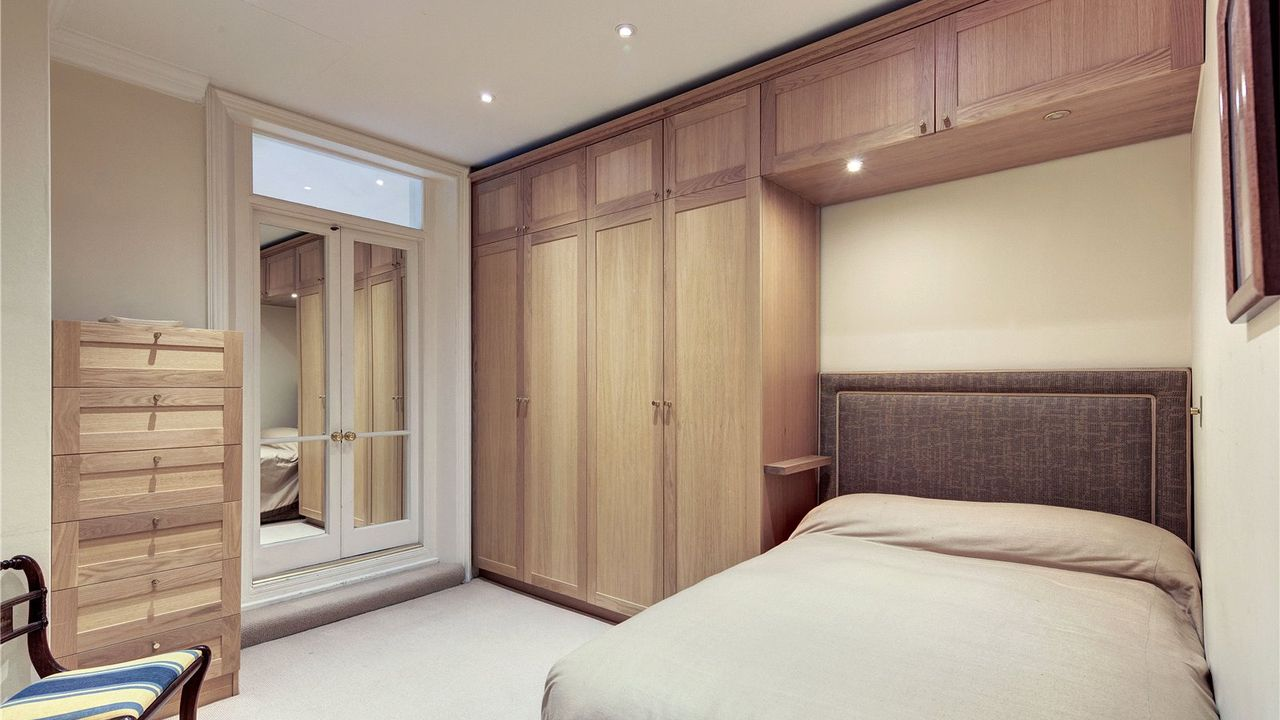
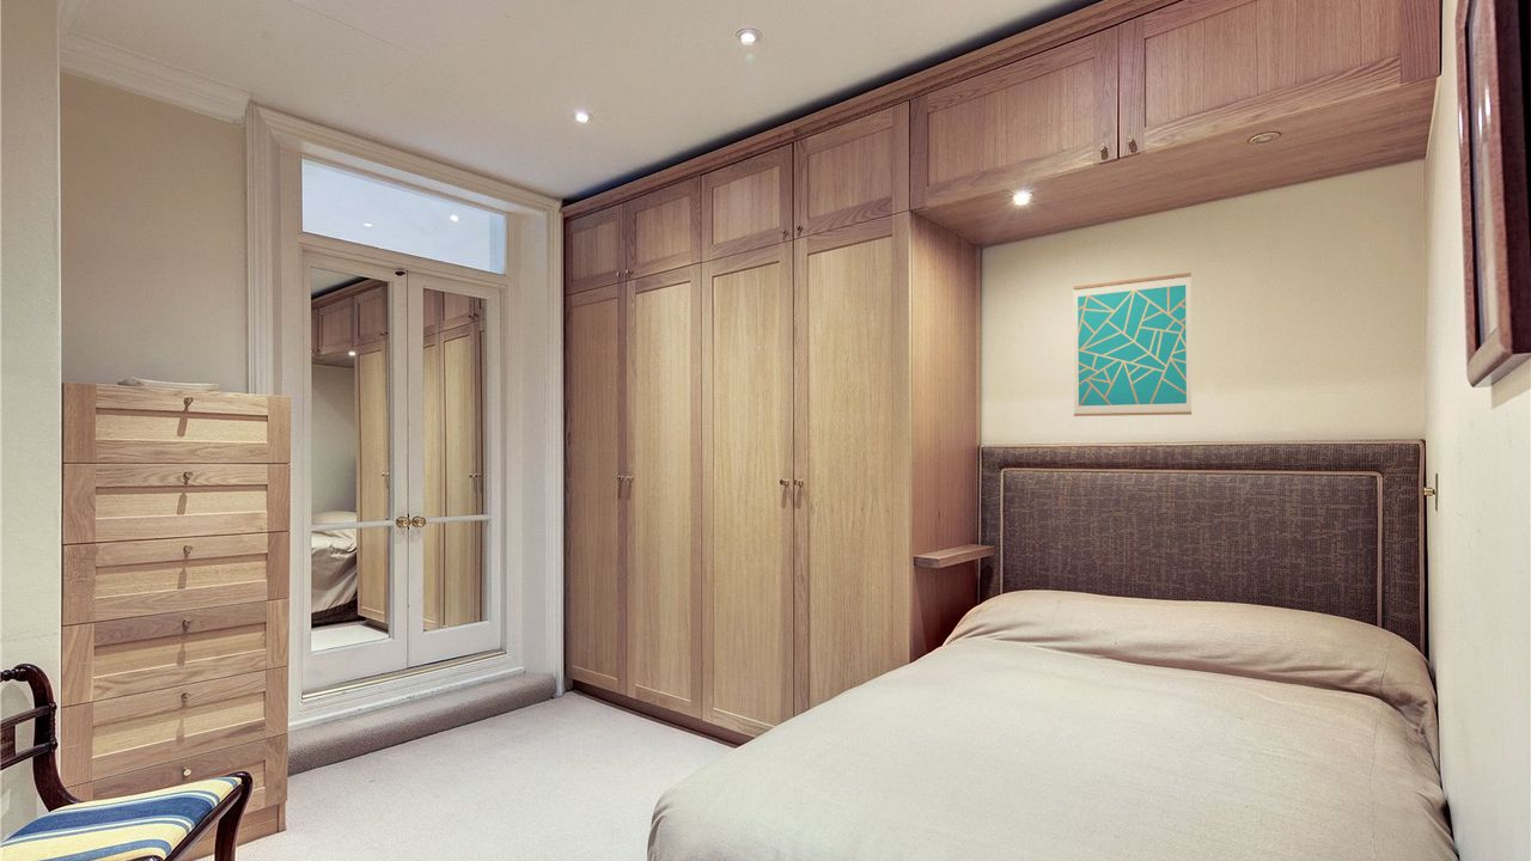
+ wall art [1072,271,1193,417]
